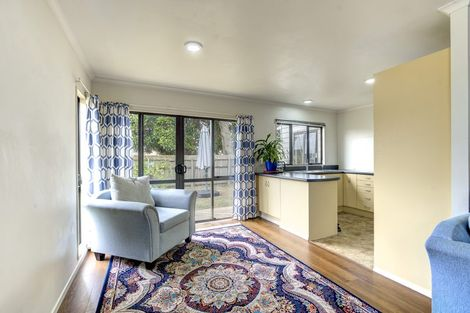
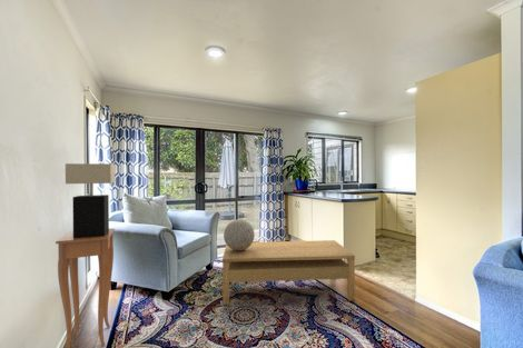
+ decorative sphere [223,218,256,251]
+ table lamp [65,162,116,238]
+ coffee table [221,239,356,306]
+ side table [55,228,116,348]
